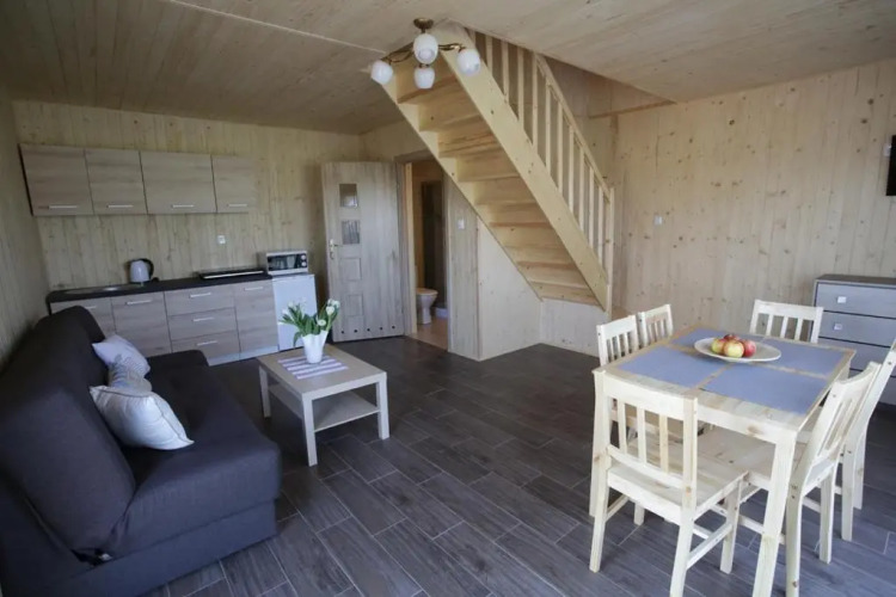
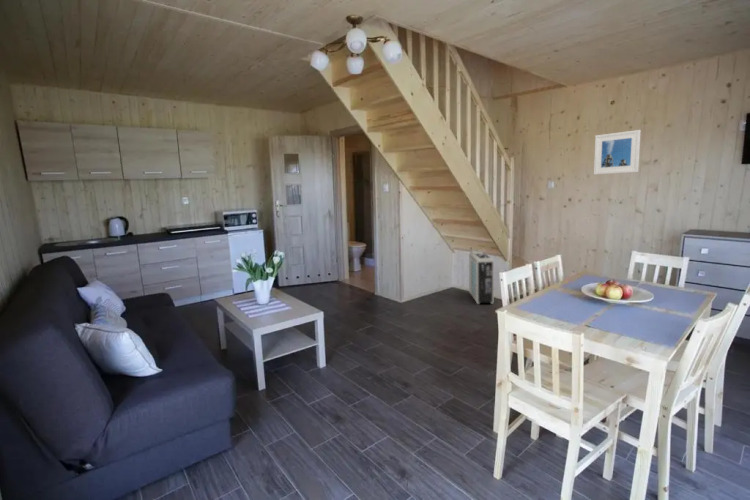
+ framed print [593,129,642,176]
+ air purifier [468,250,495,305]
